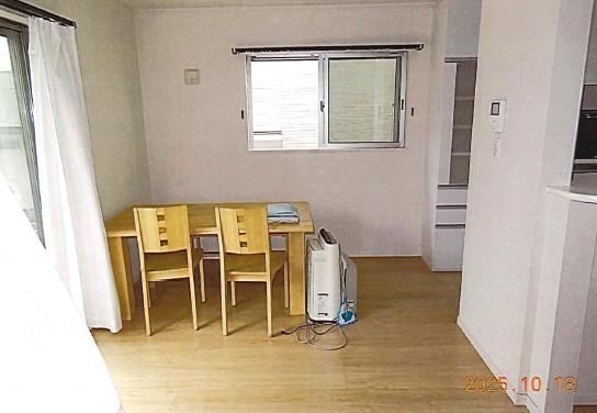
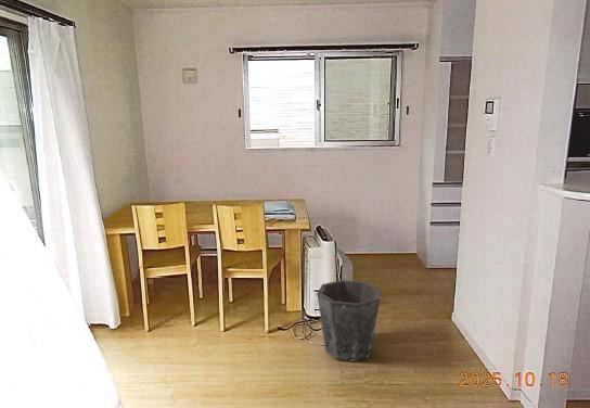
+ waste bin [316,279,383,362]
